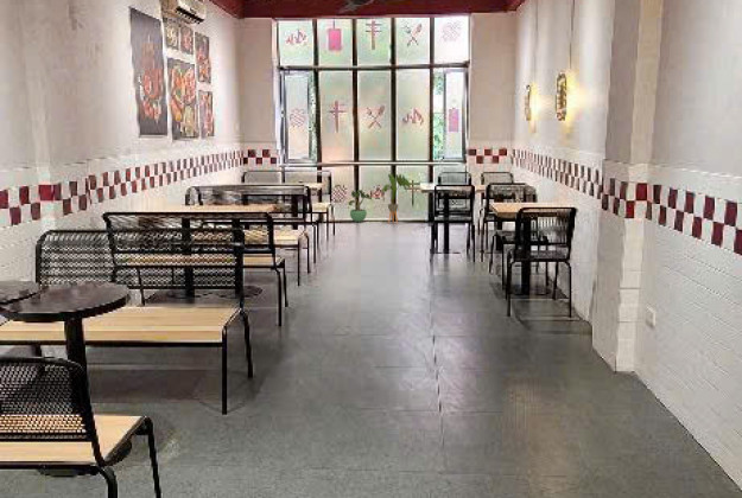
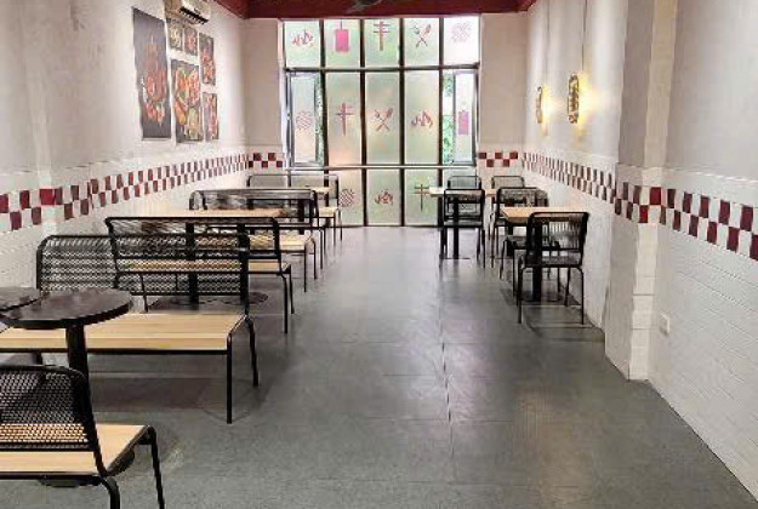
- house plant [381,173,411,224]
- potted plant [348,189,370,223]
